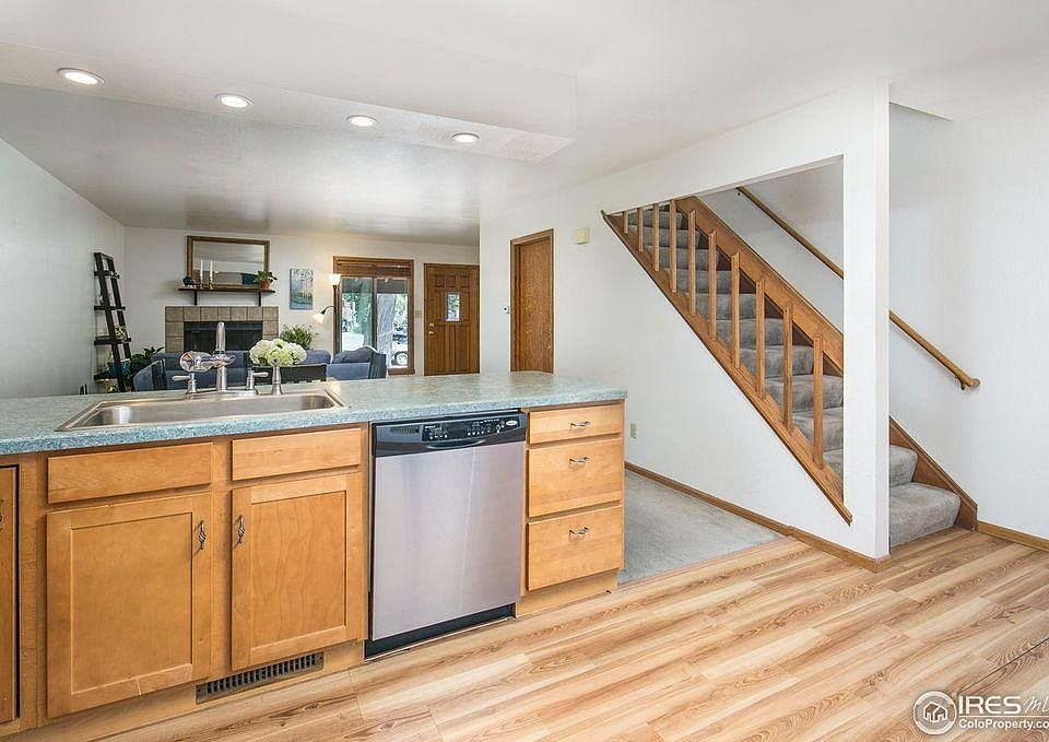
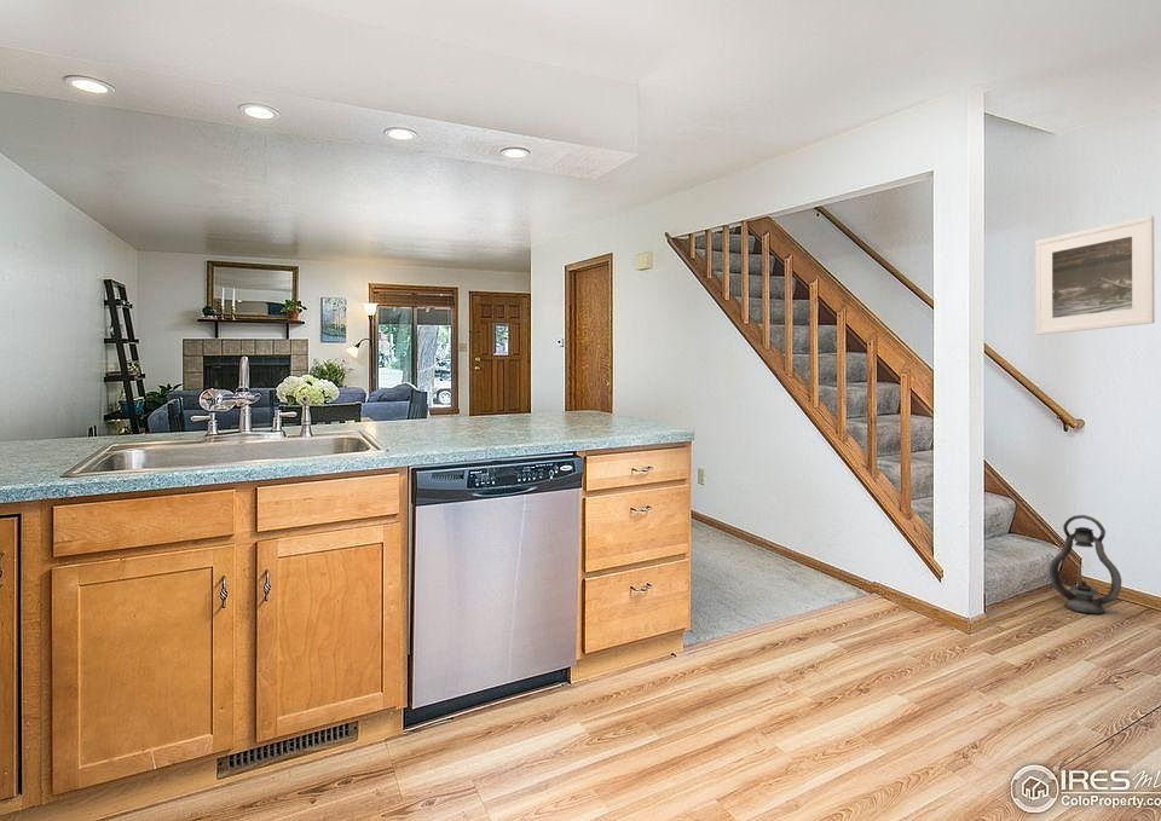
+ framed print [1034,214,1156,336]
+ lantern [1047,514,1122,614]
